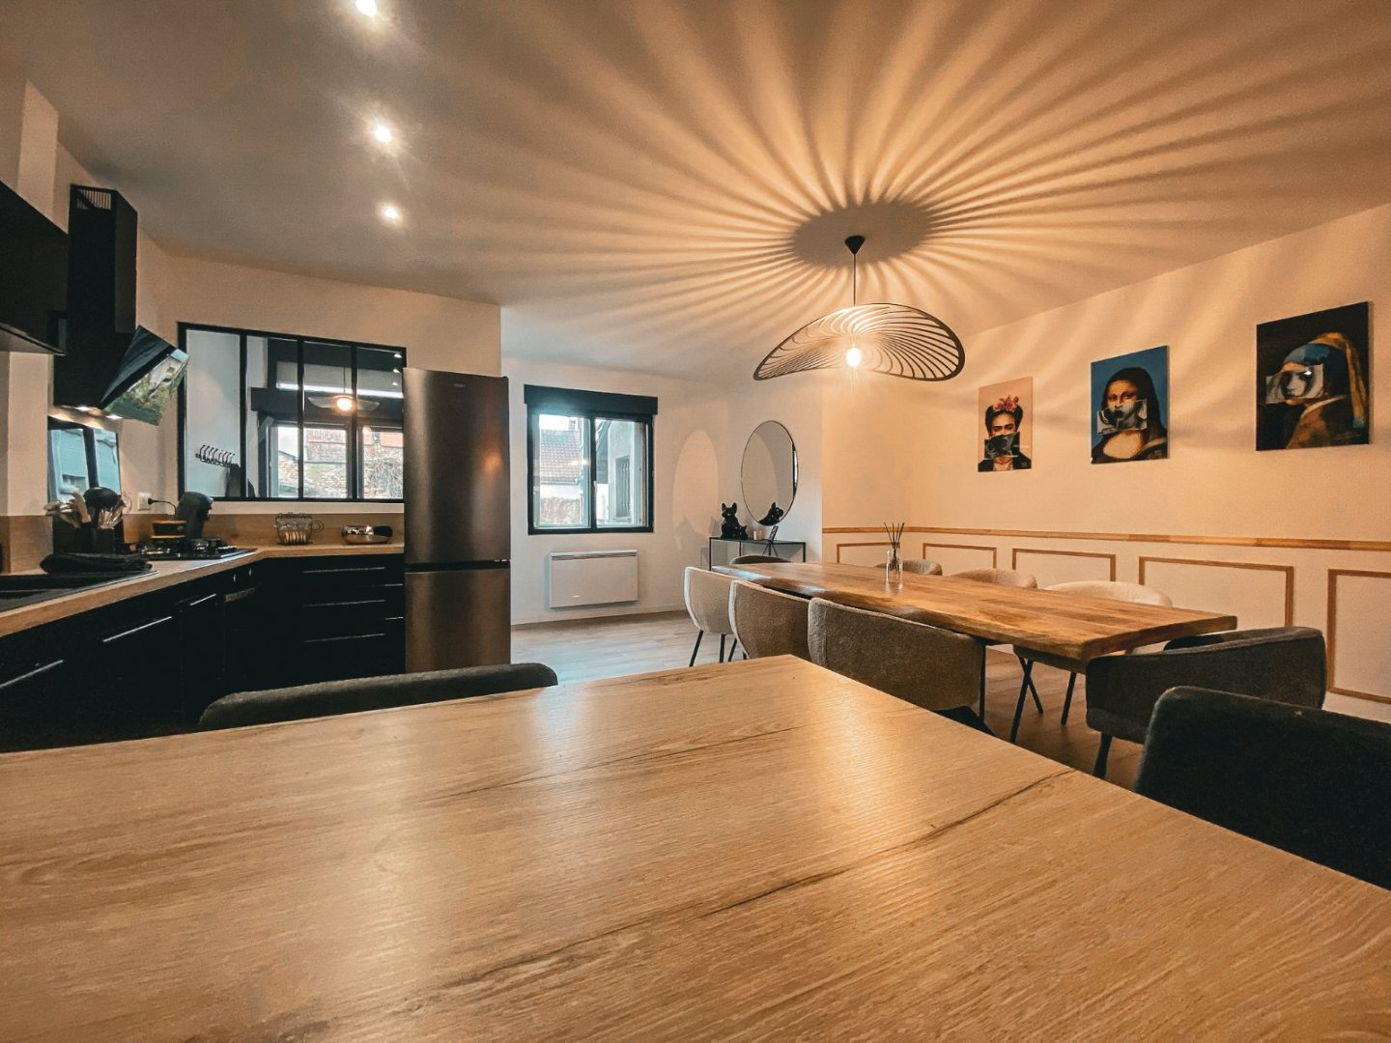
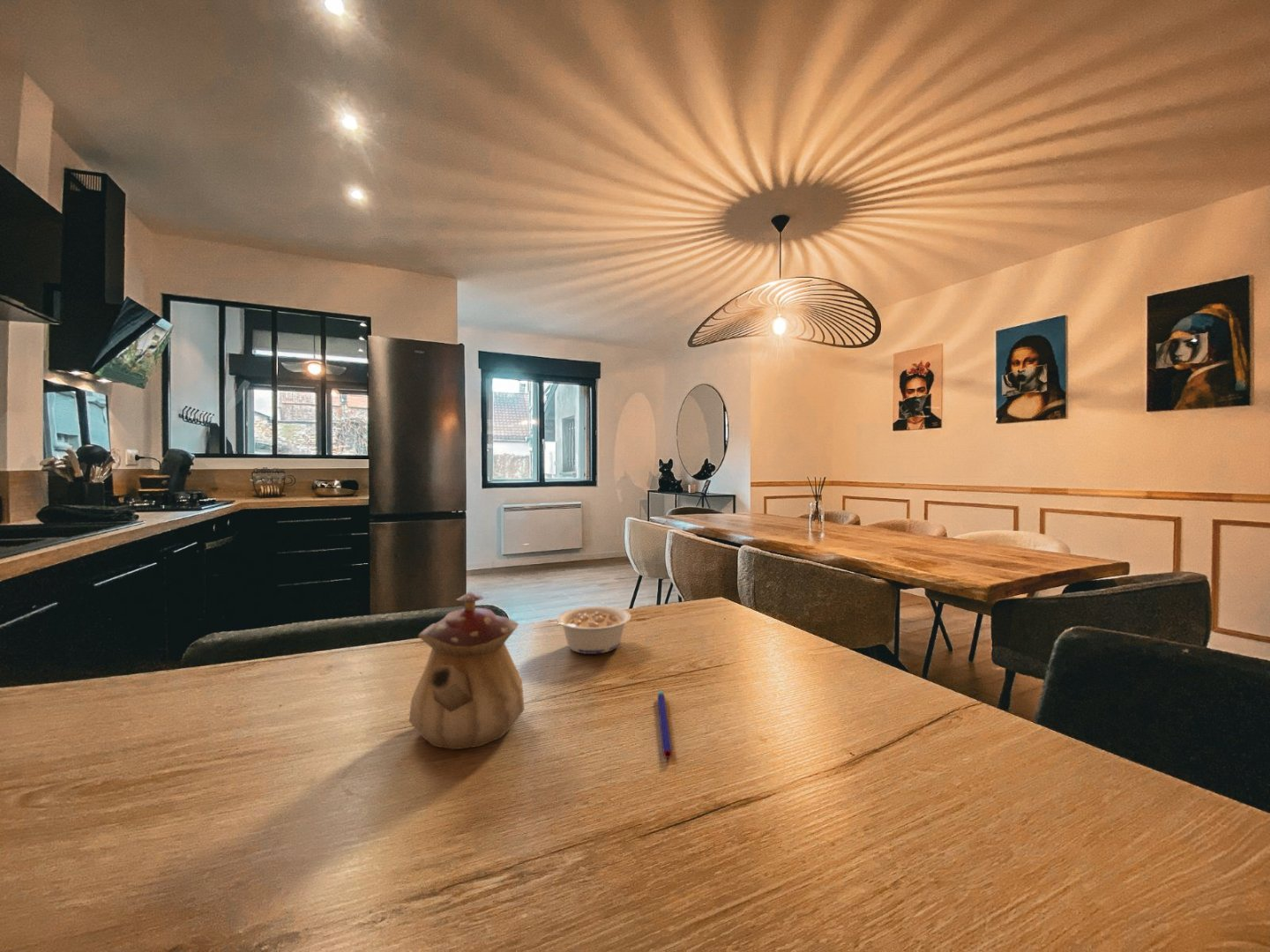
+ pen [657,688,673,759]
+ legume [546,606,631,655]
+ teapot [408,591,526,750]
